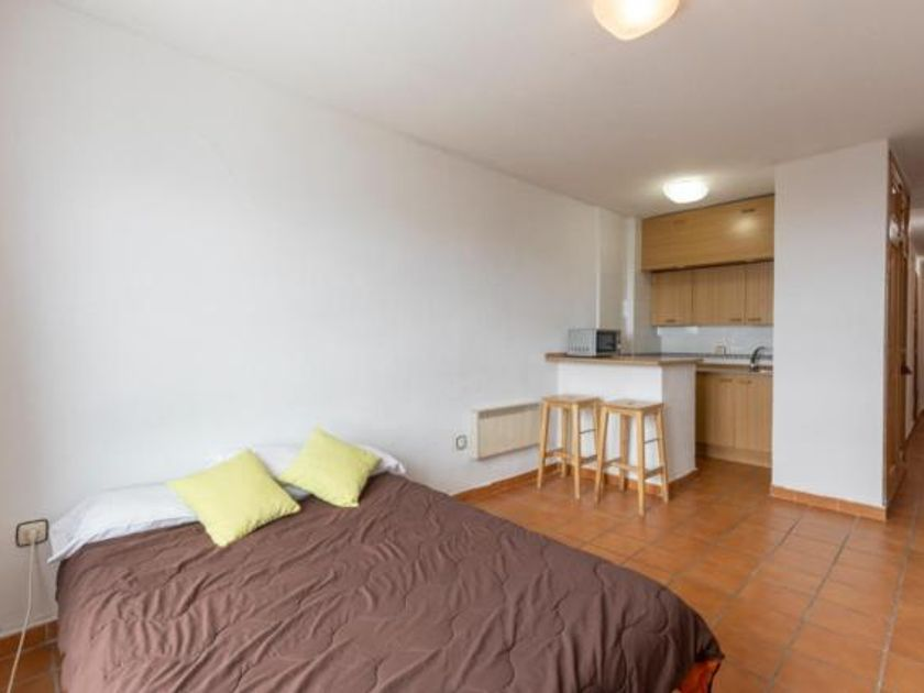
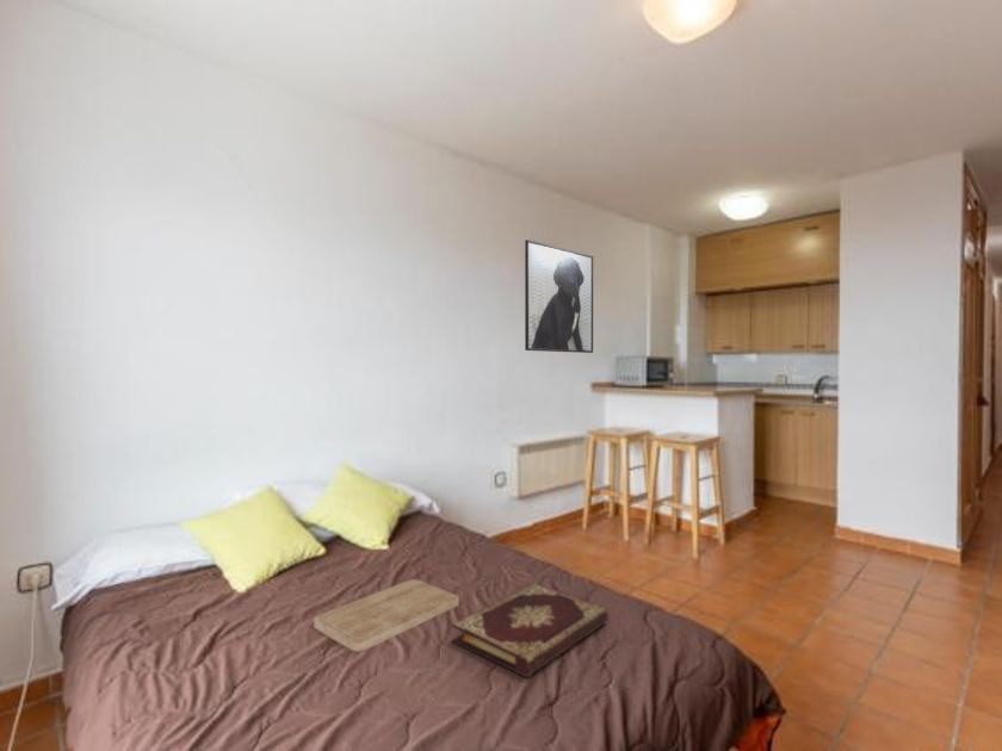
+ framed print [524,238,594,354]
+ cutting board [313,578,460,653]
+ book [450,582,610,678]
